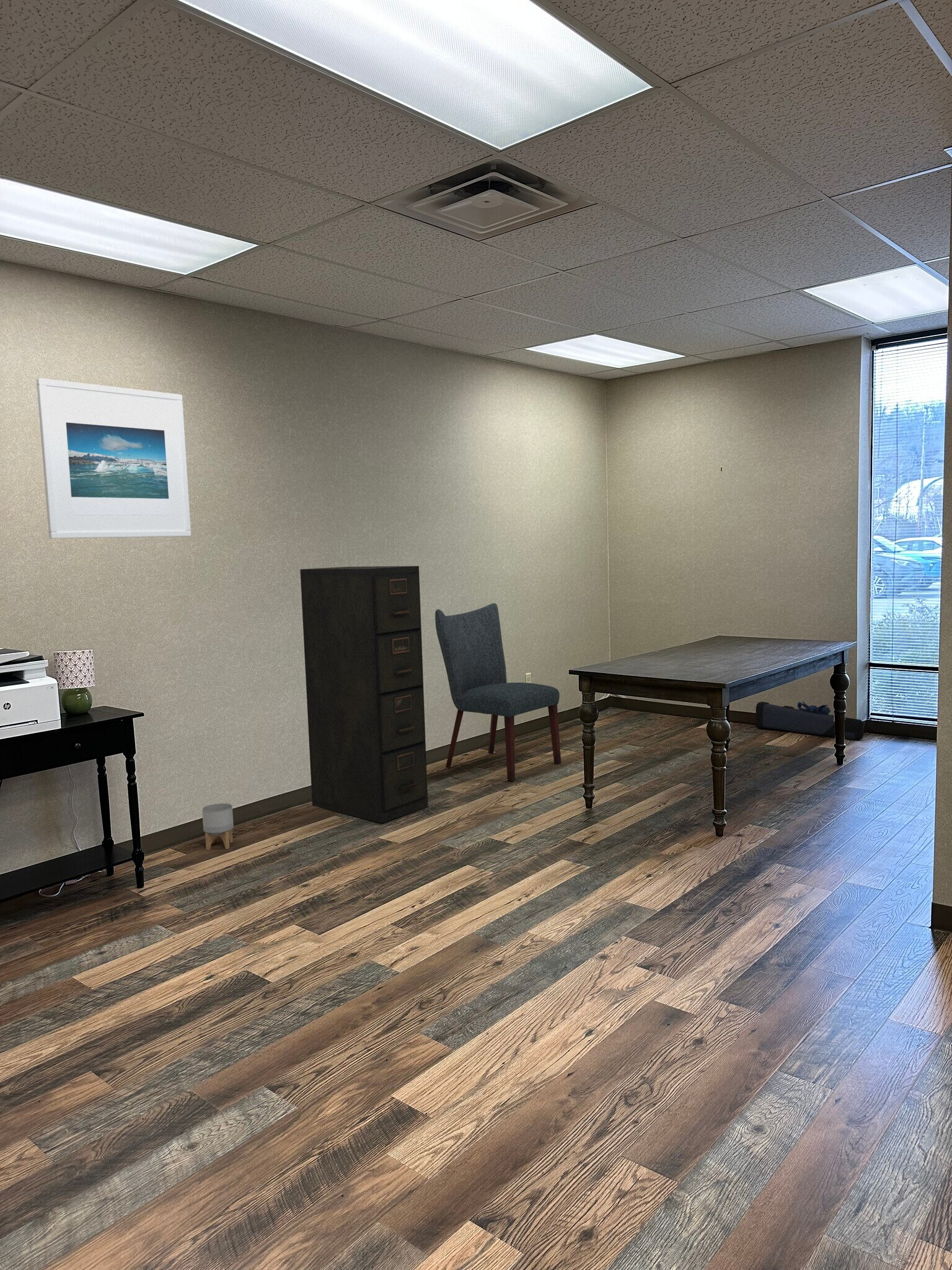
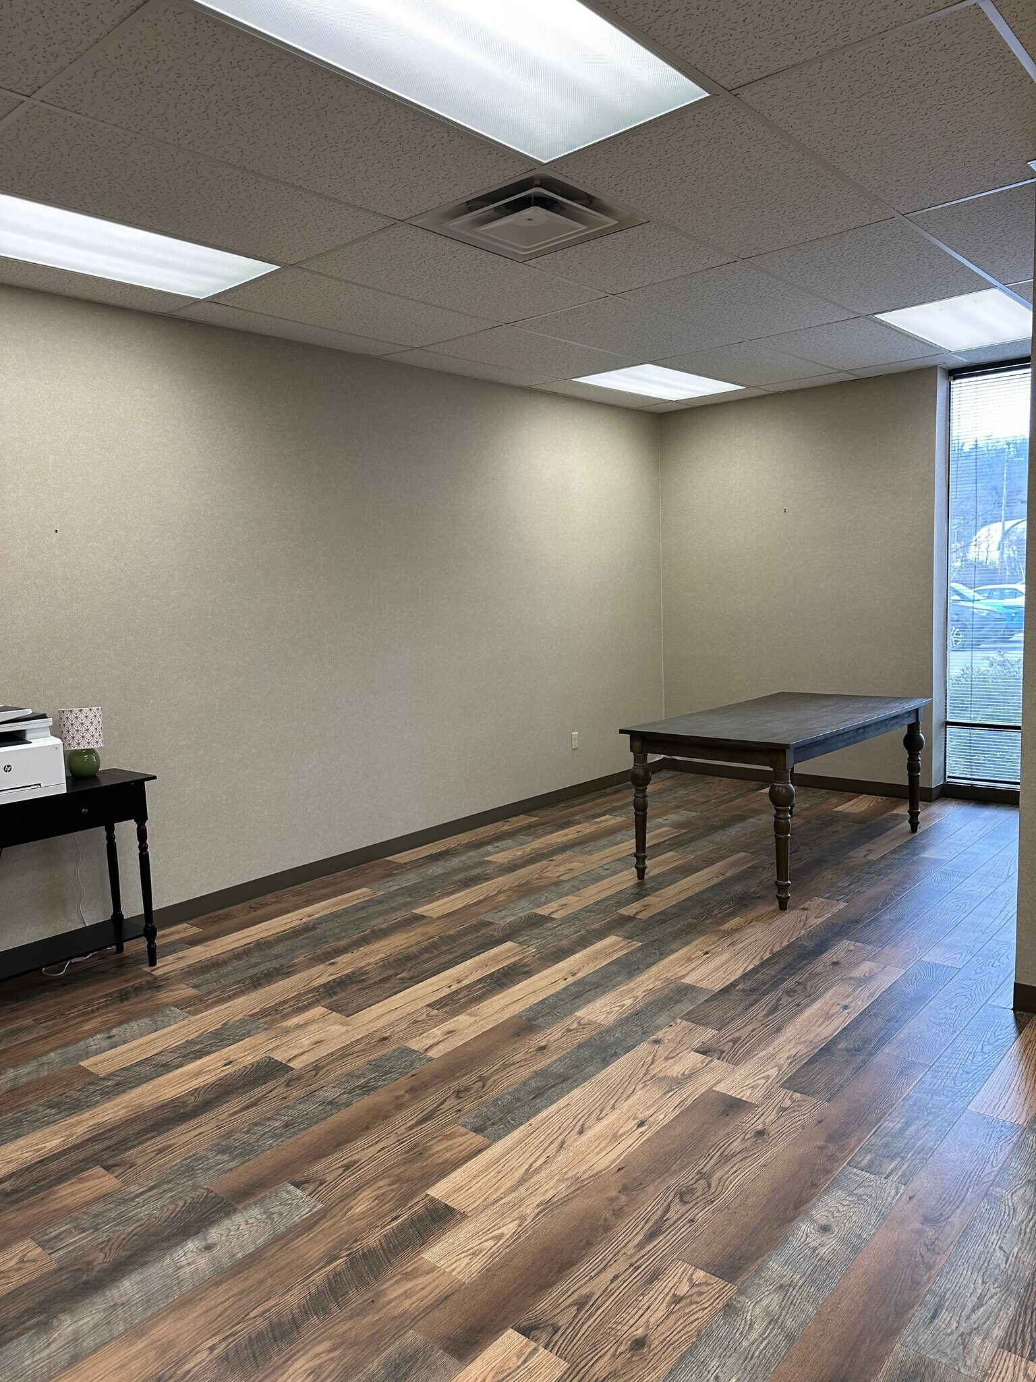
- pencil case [755,701,865,741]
- filing cabinet [299,566,428,824]
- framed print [36,378,192,540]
- planter [201,802,234,851]
- chair [434,603,562,782]
